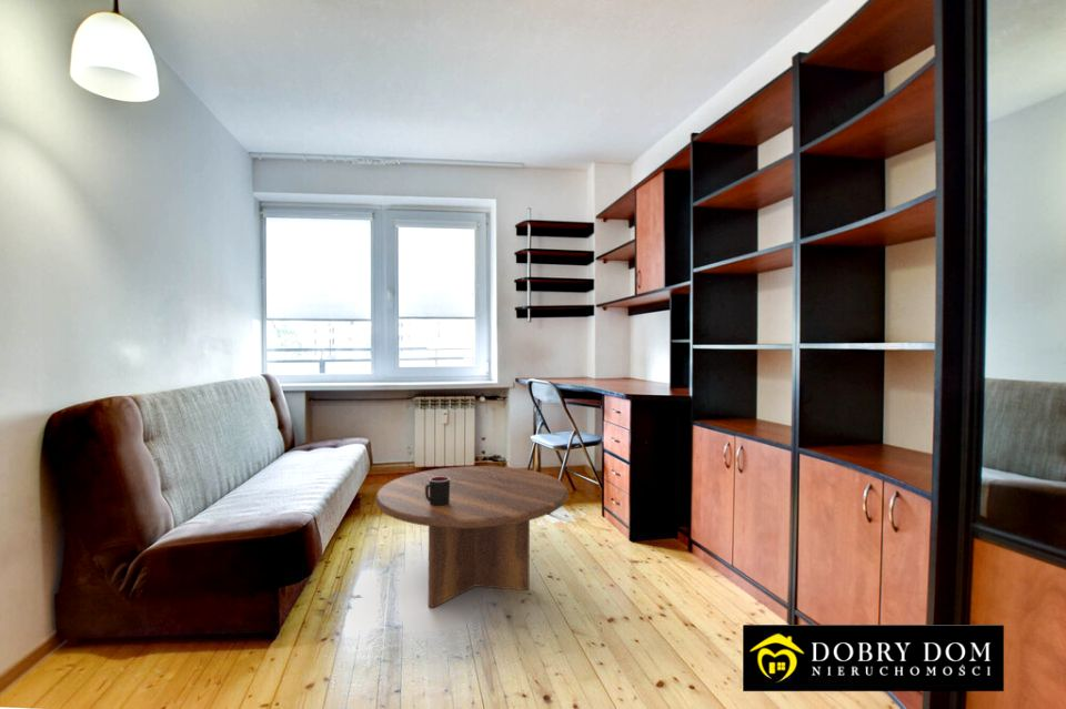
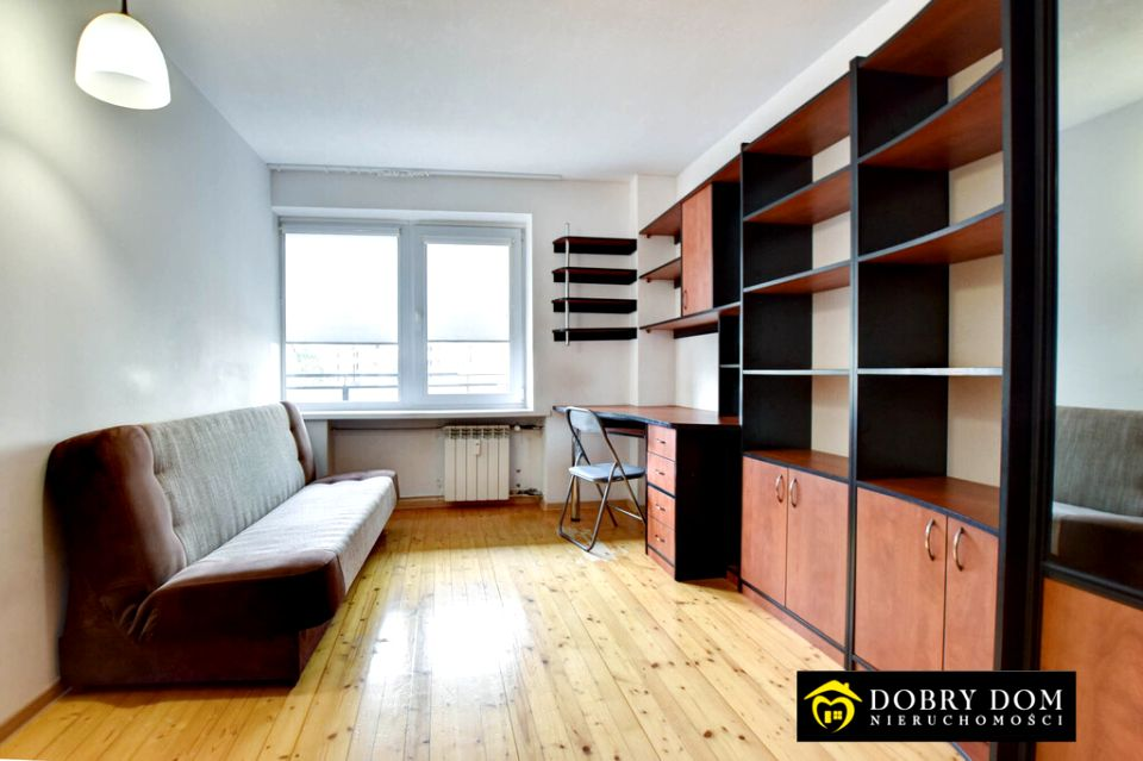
- mug [425,476,450,506]
- coffee table [374,465,569,609]
